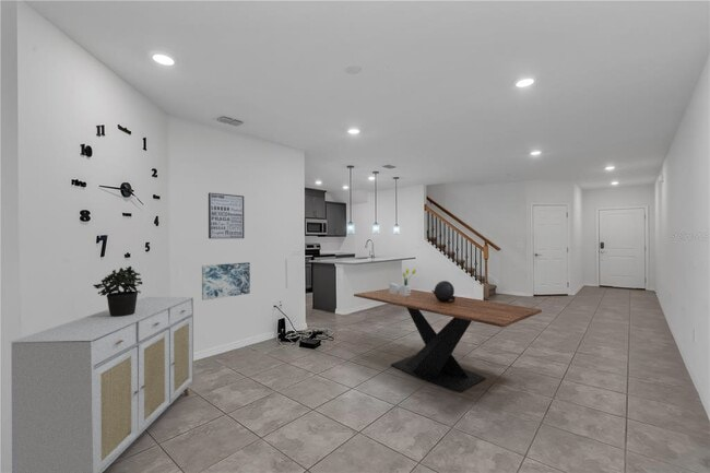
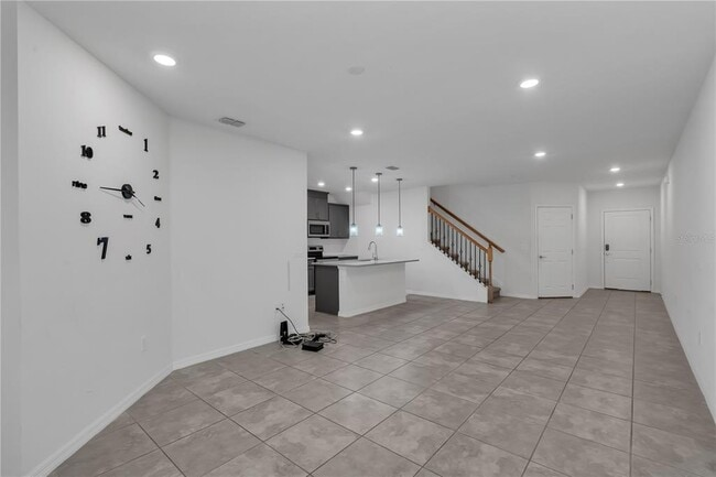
- potted plant [92,265,143,317]
- decorative sphere [430,280,455,301]
- sideboard [10,296,194,473]
- wall art [208,192,245,239]
- dining table [353,287,543,393]
- wall art [201,261,251,301]
- bouquet [388,268,417,296]
